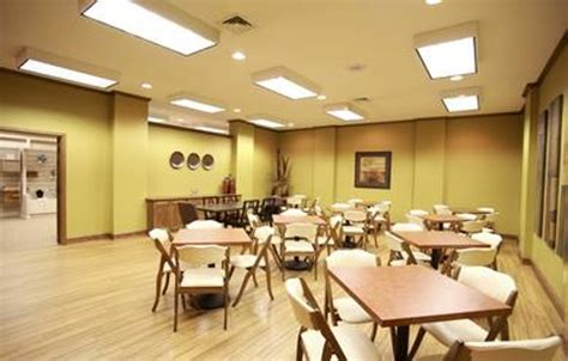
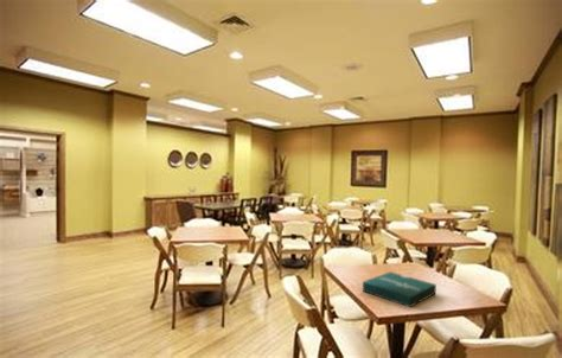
+ pizza box [362,270,438,308]
